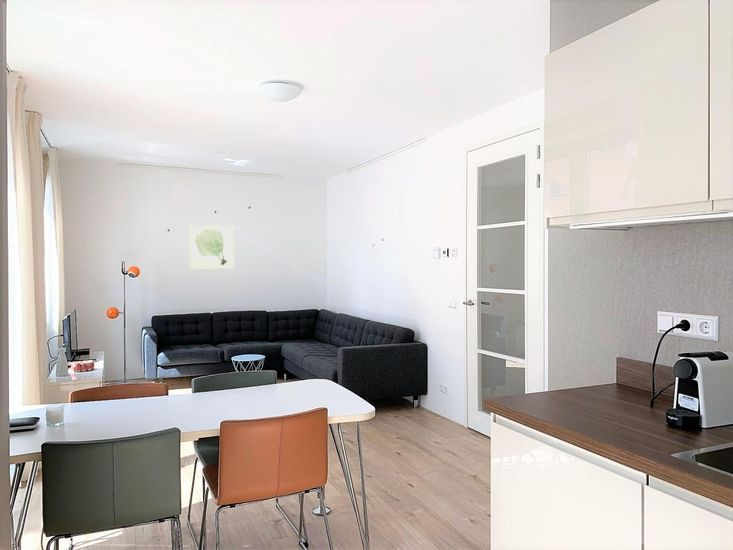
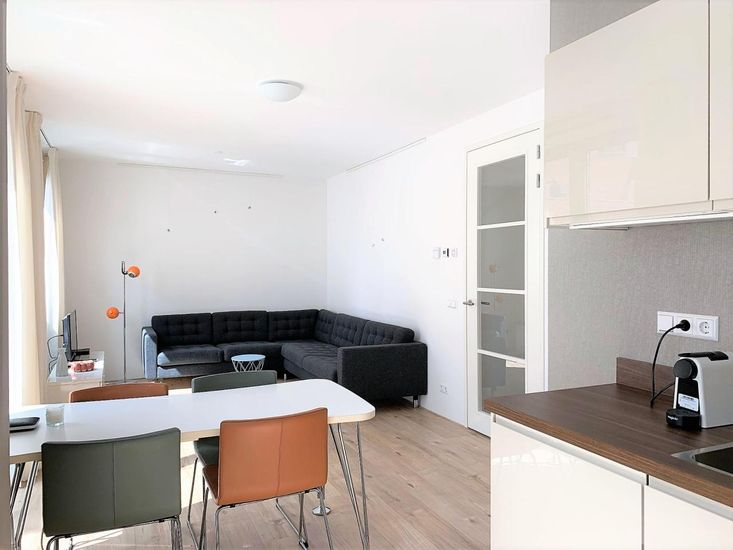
- wall art [188,224,235,270]
